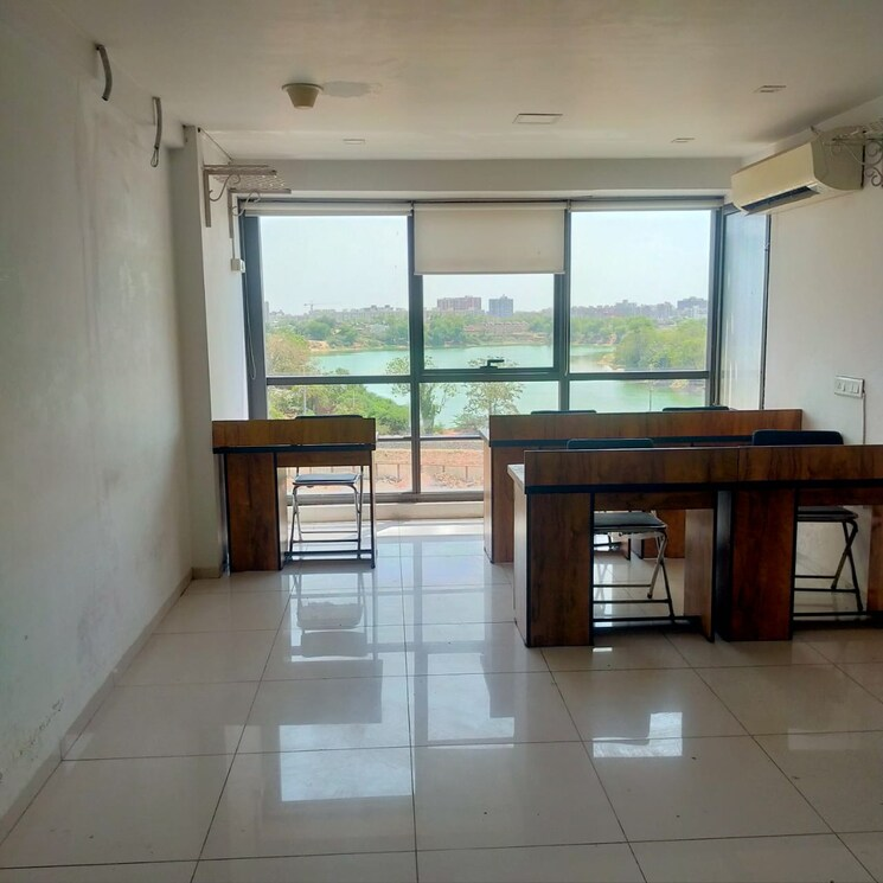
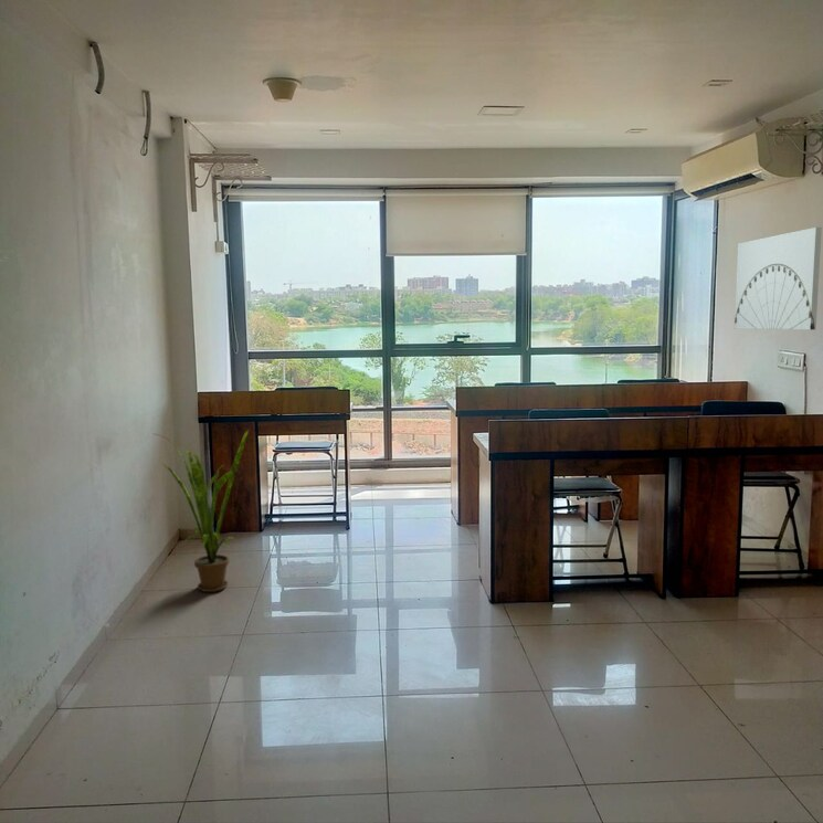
+ wall art [734,226,823,331]
+ house plant [151,428,251,593]
